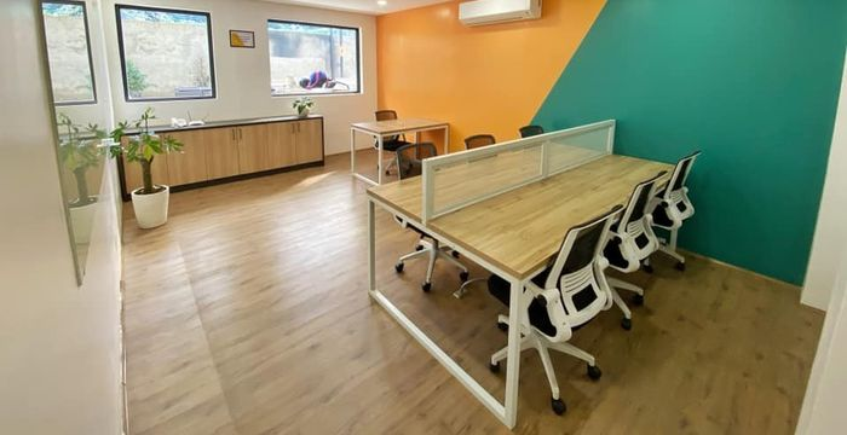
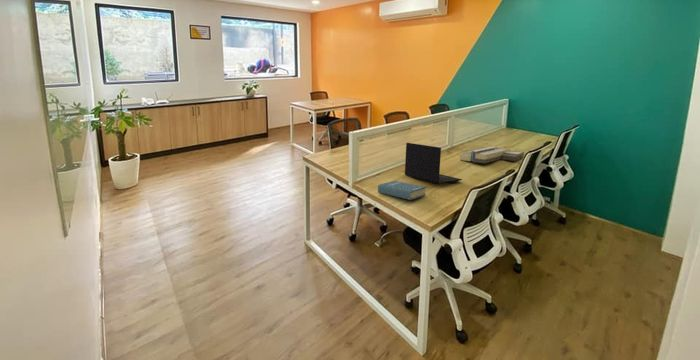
+ hardback book [377,180,427,201]
+ laptop [404,142,463,185]
+ architectural model [459,146,525,164]
